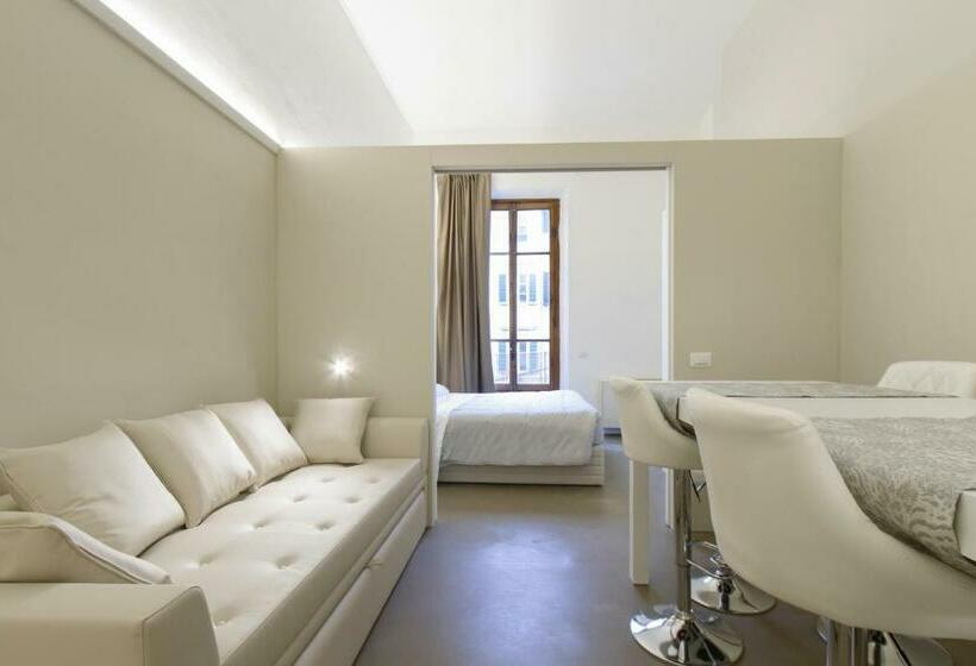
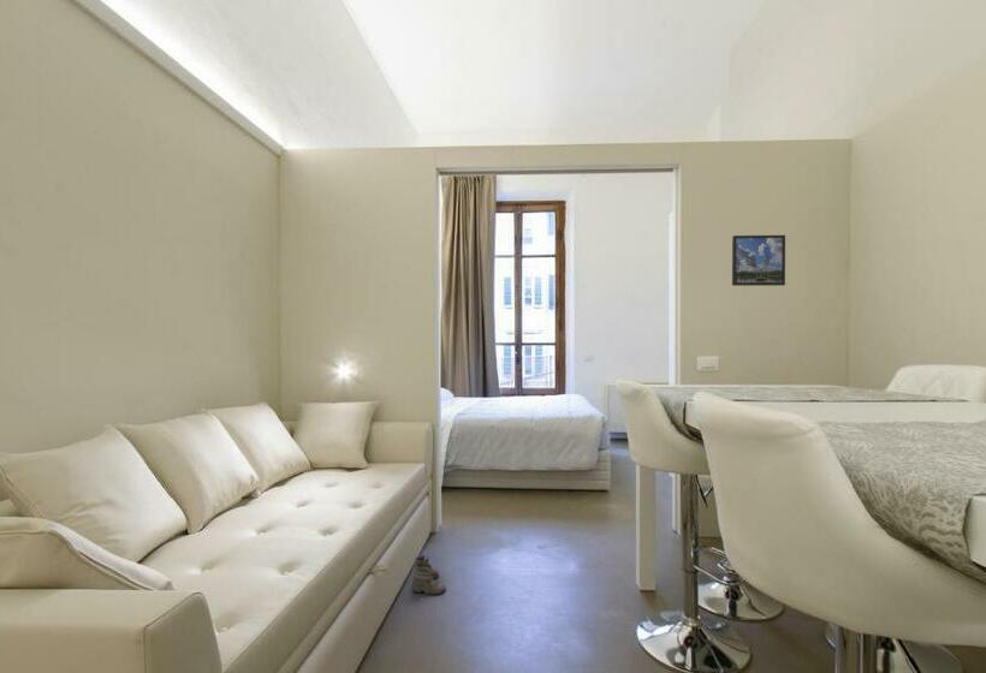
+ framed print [731,234,786,287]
+ boots [411,554,447,597]
